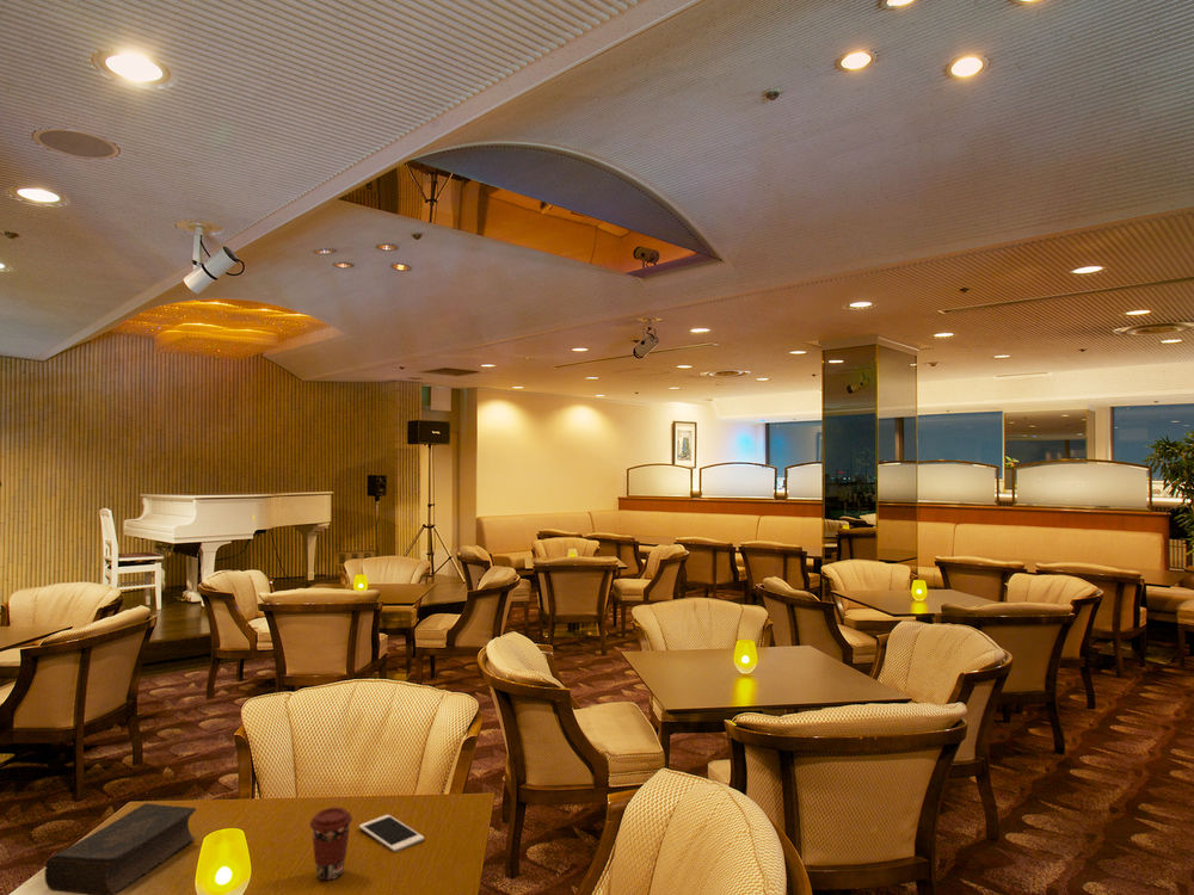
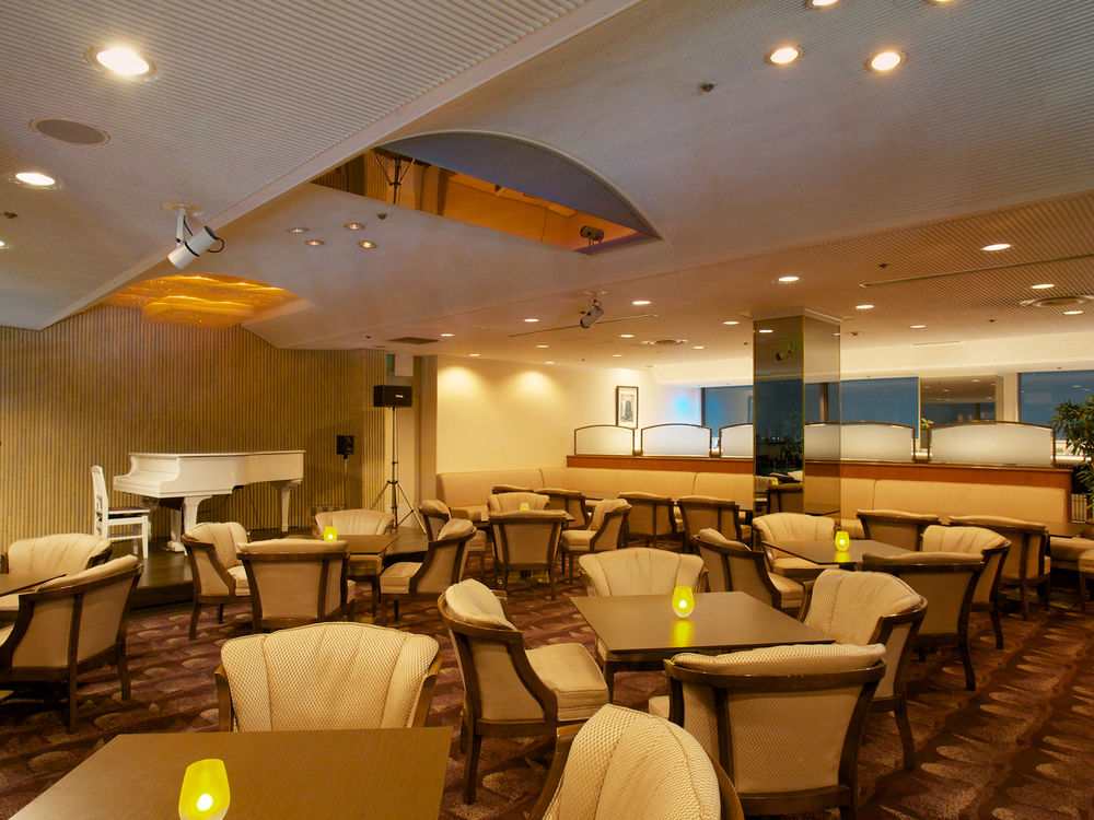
- cell phone [358,814,425,853]
- coffee cup [308,807,353,881]
- book [43,802,197,895]
